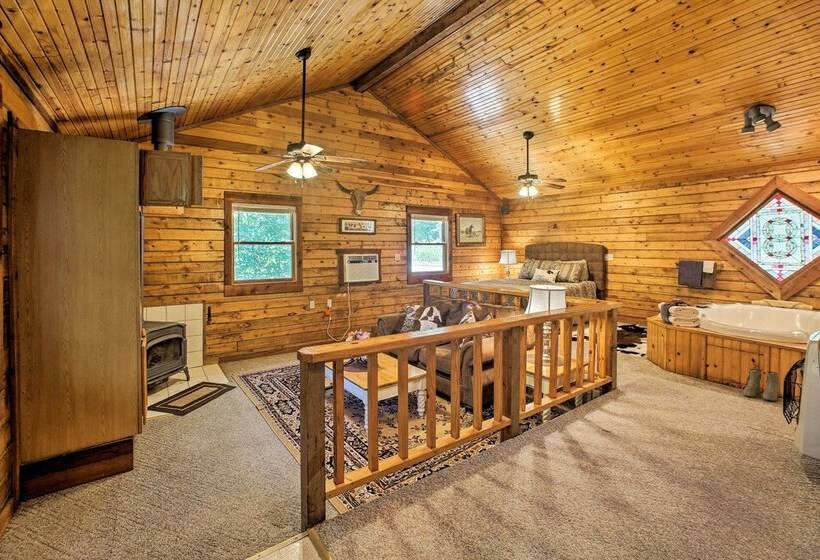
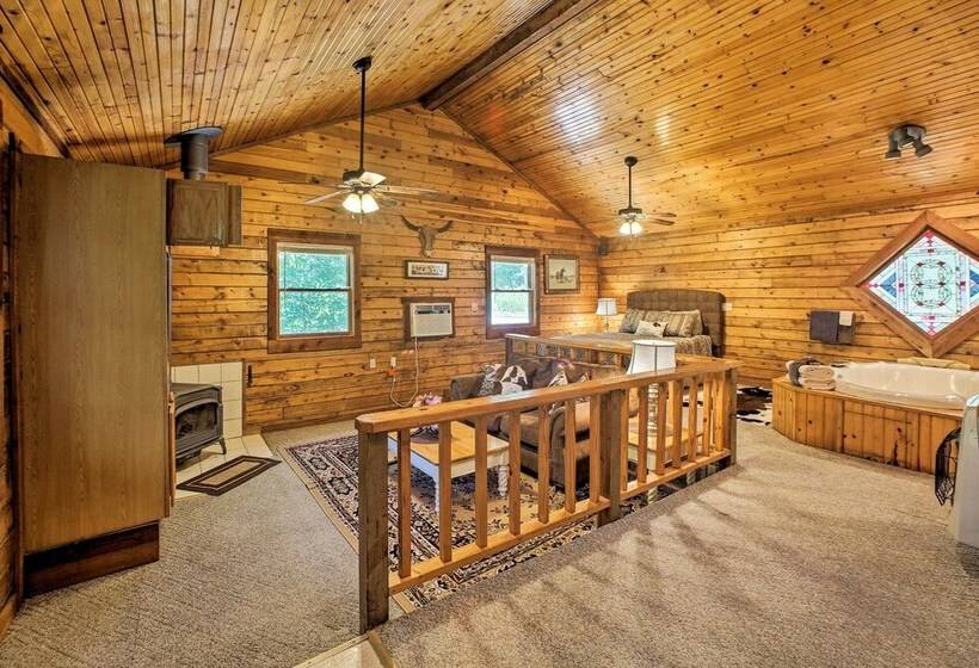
- boots [743,368,781,402]
